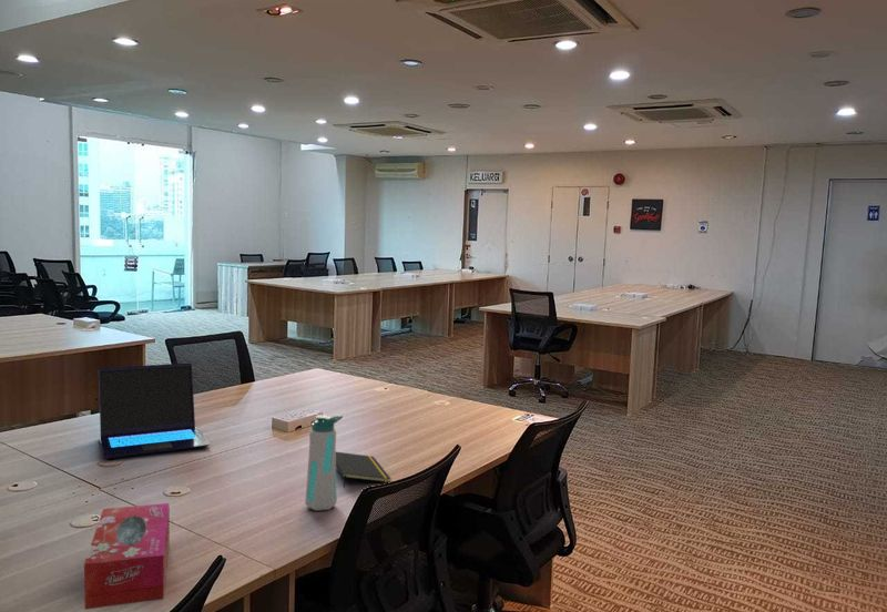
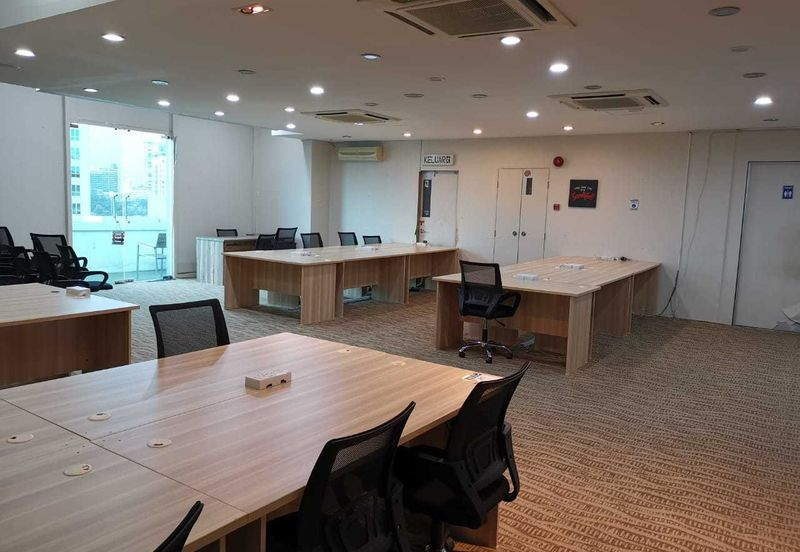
- notepad [336,451,391,489]
- tissue box [83,502,171,611]
- water bottle [304,414,344,512]
- laptop [98,363,211,459]
